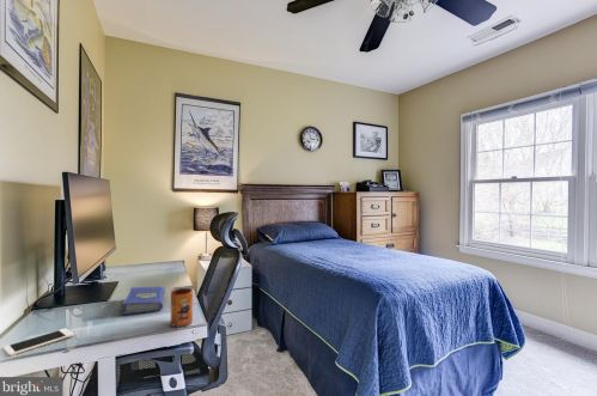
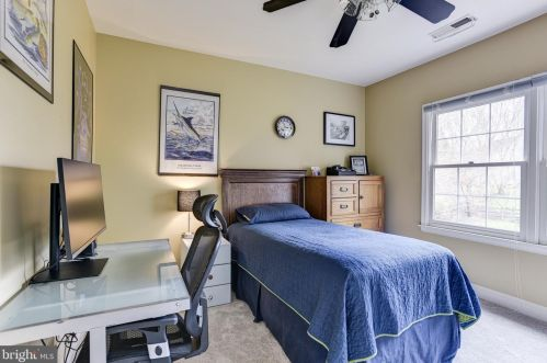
- mug [170,287,194,328]
- cell phone [1,327,75,357]
- hardcover book [121,286,166,316]
